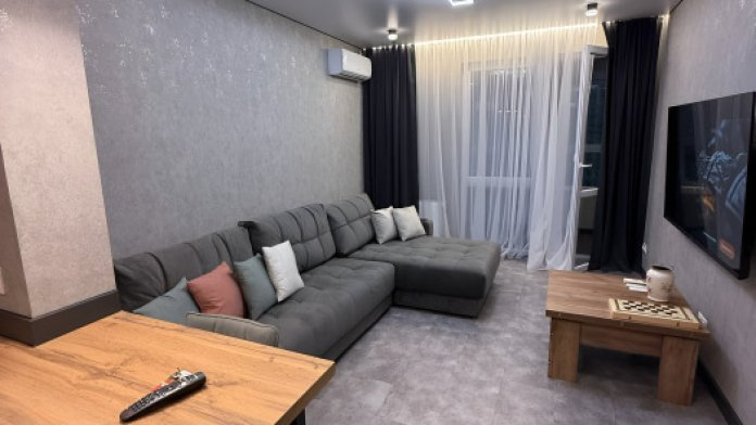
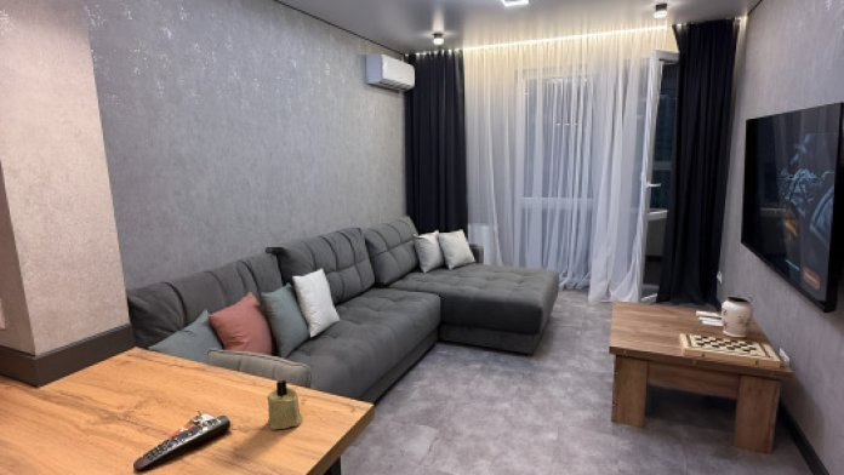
+ candle [266,378,304,431]
